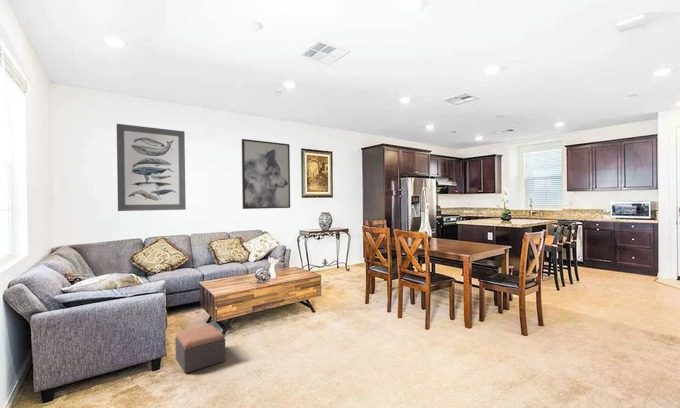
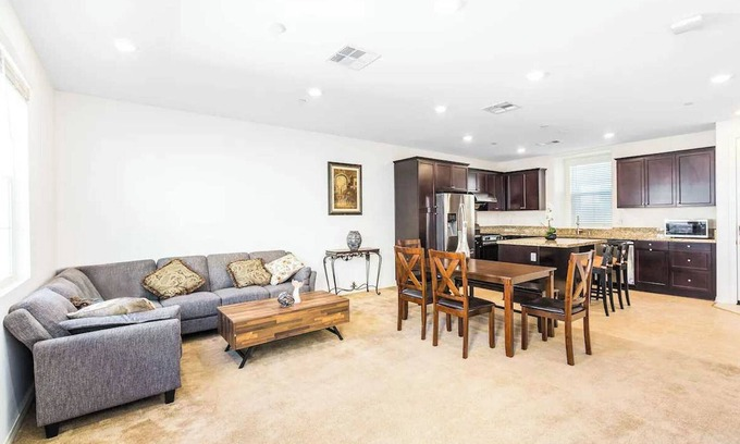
- footstool [174,324,227,374]
- wall art [116,123,187,212]
- wall art [241,138,291,210]
